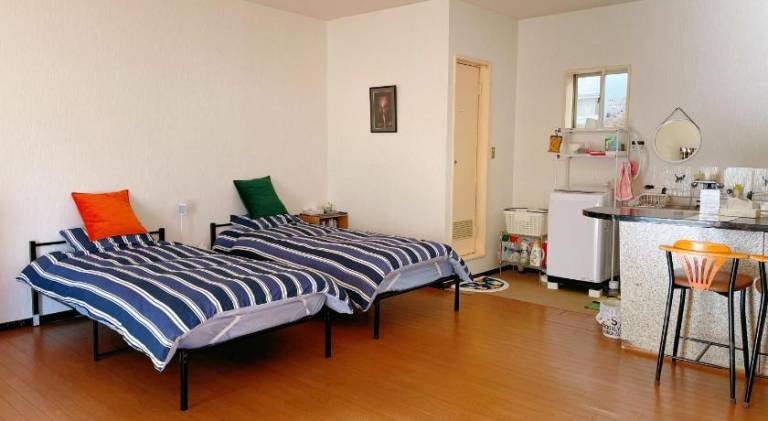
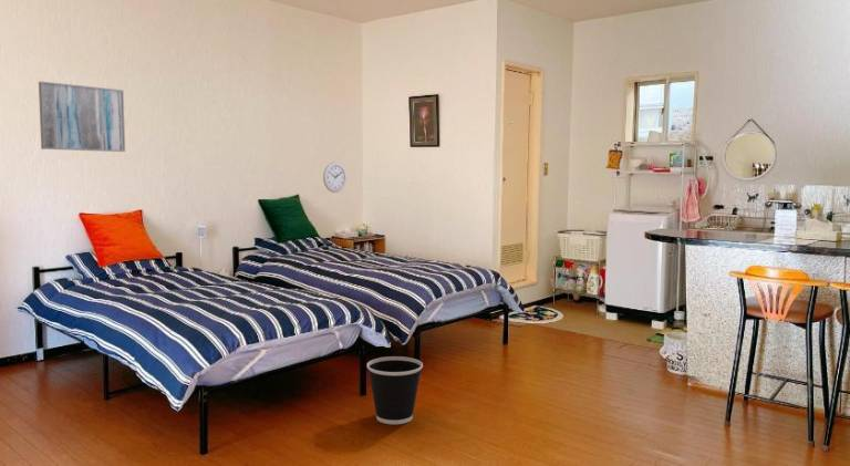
+ wall clock [322,162,348,194]
+ wastebasket [366,355,424,425]
+ wall art [38,81,126,153]
